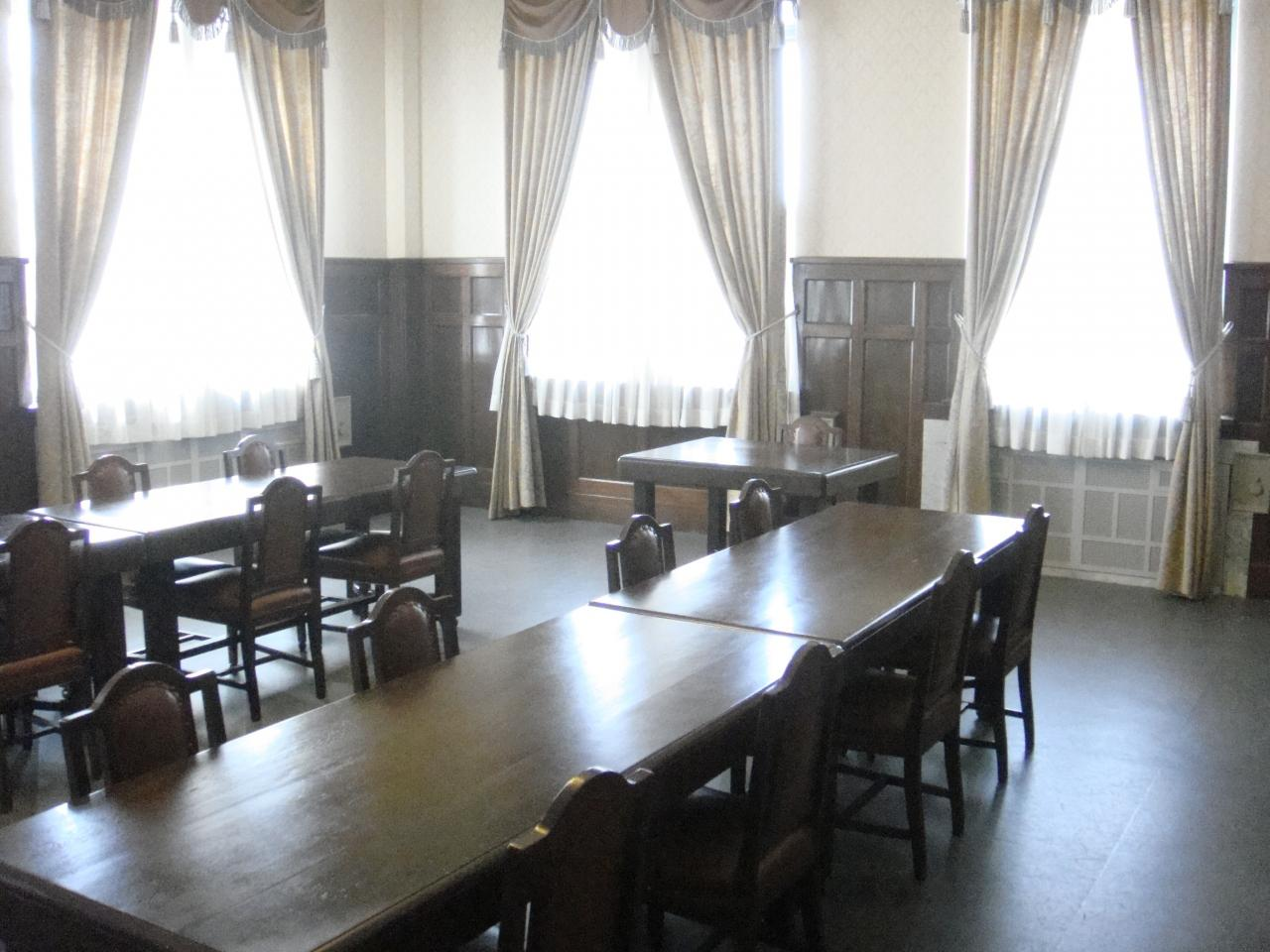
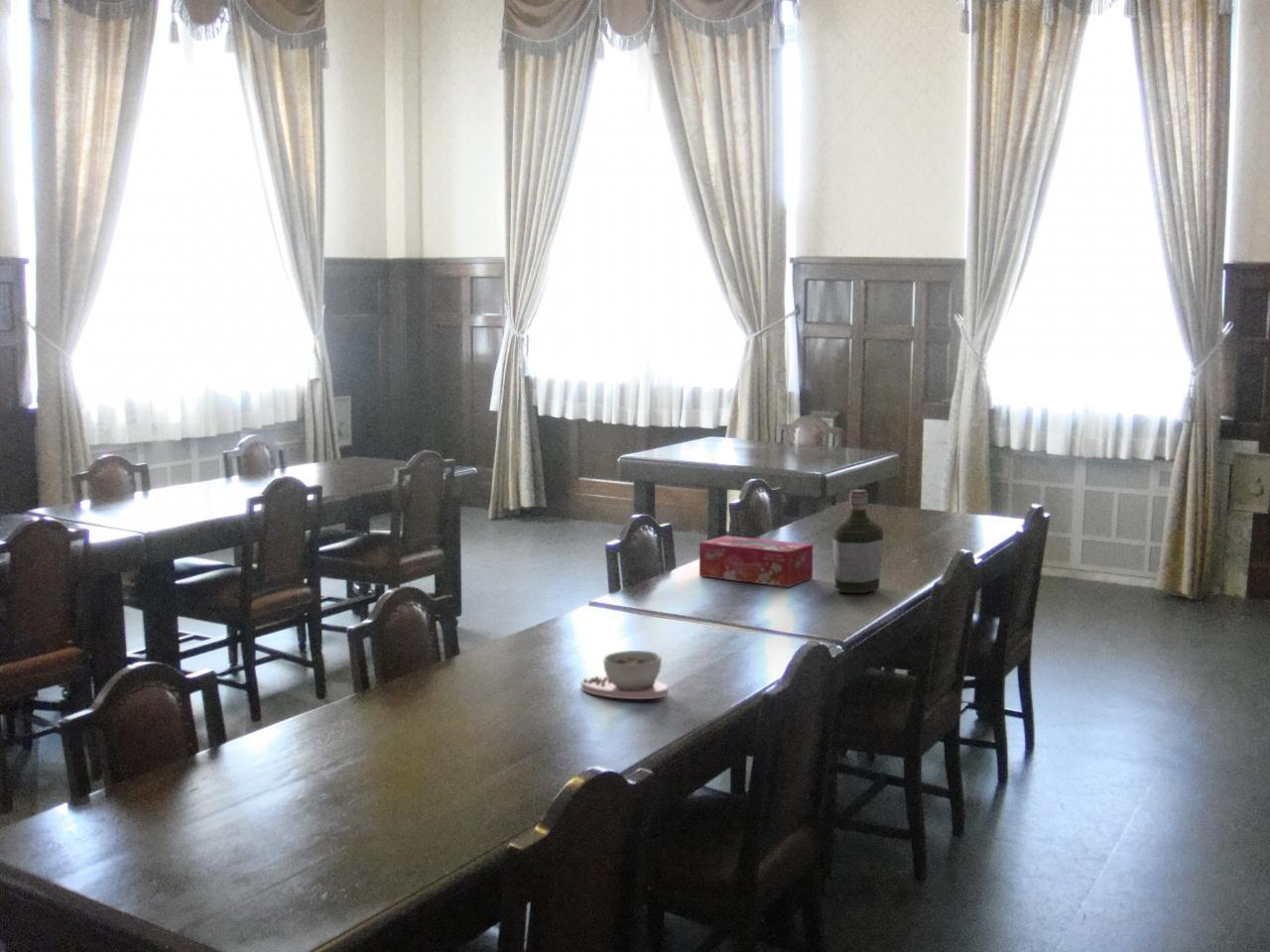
+ tissue box [699,535,814,588]
+ bottle [831,489,884,594]
+ bowl [580,650,670,700]
